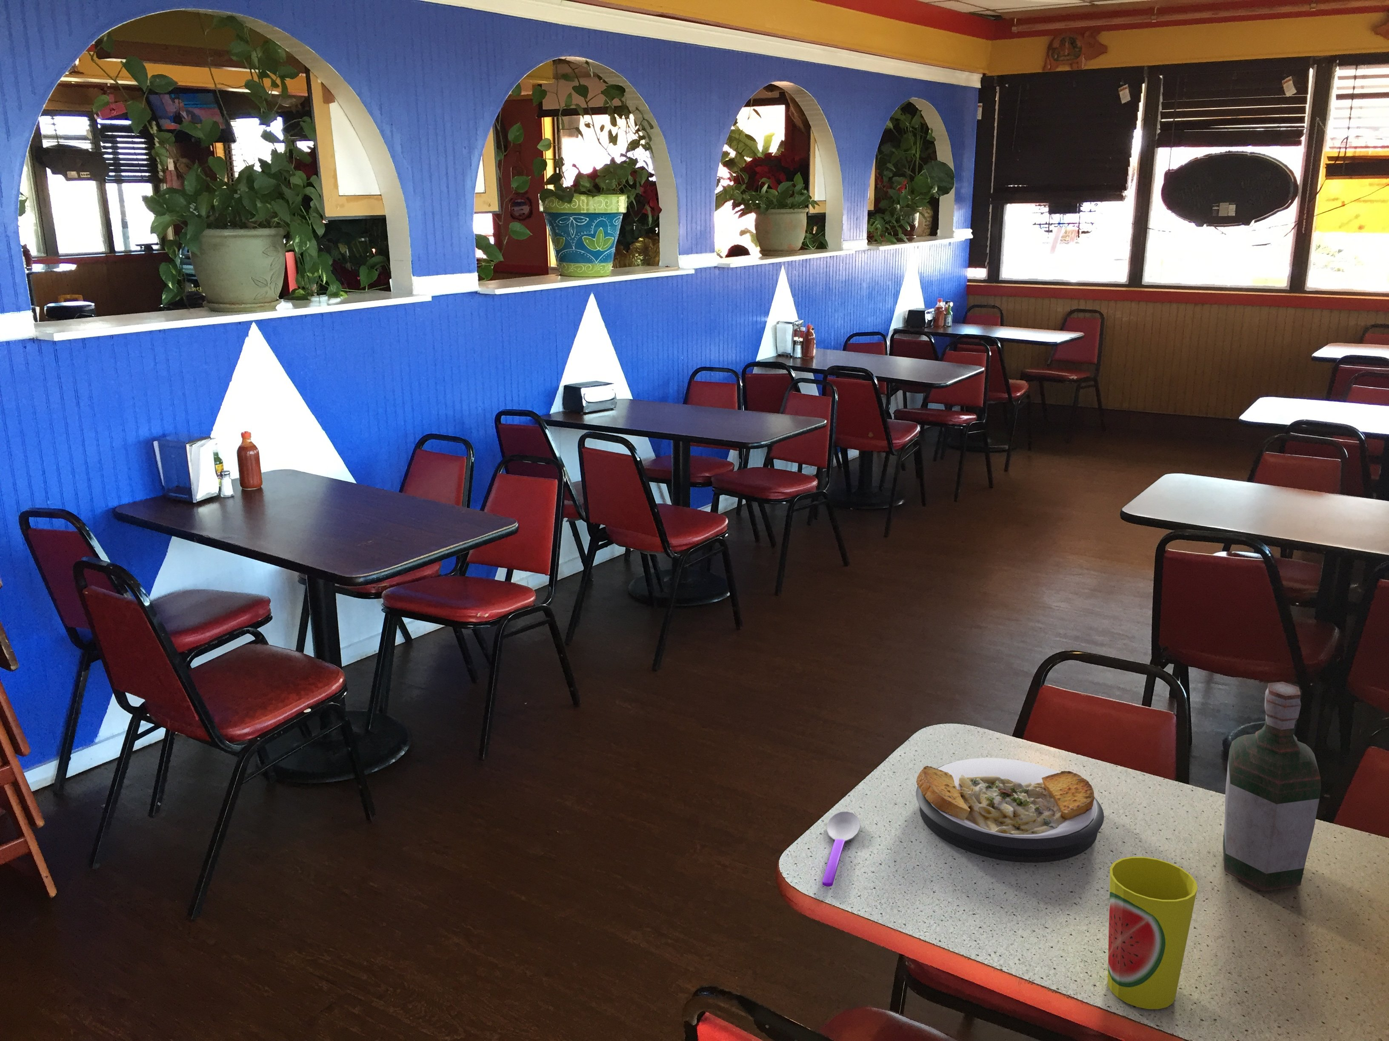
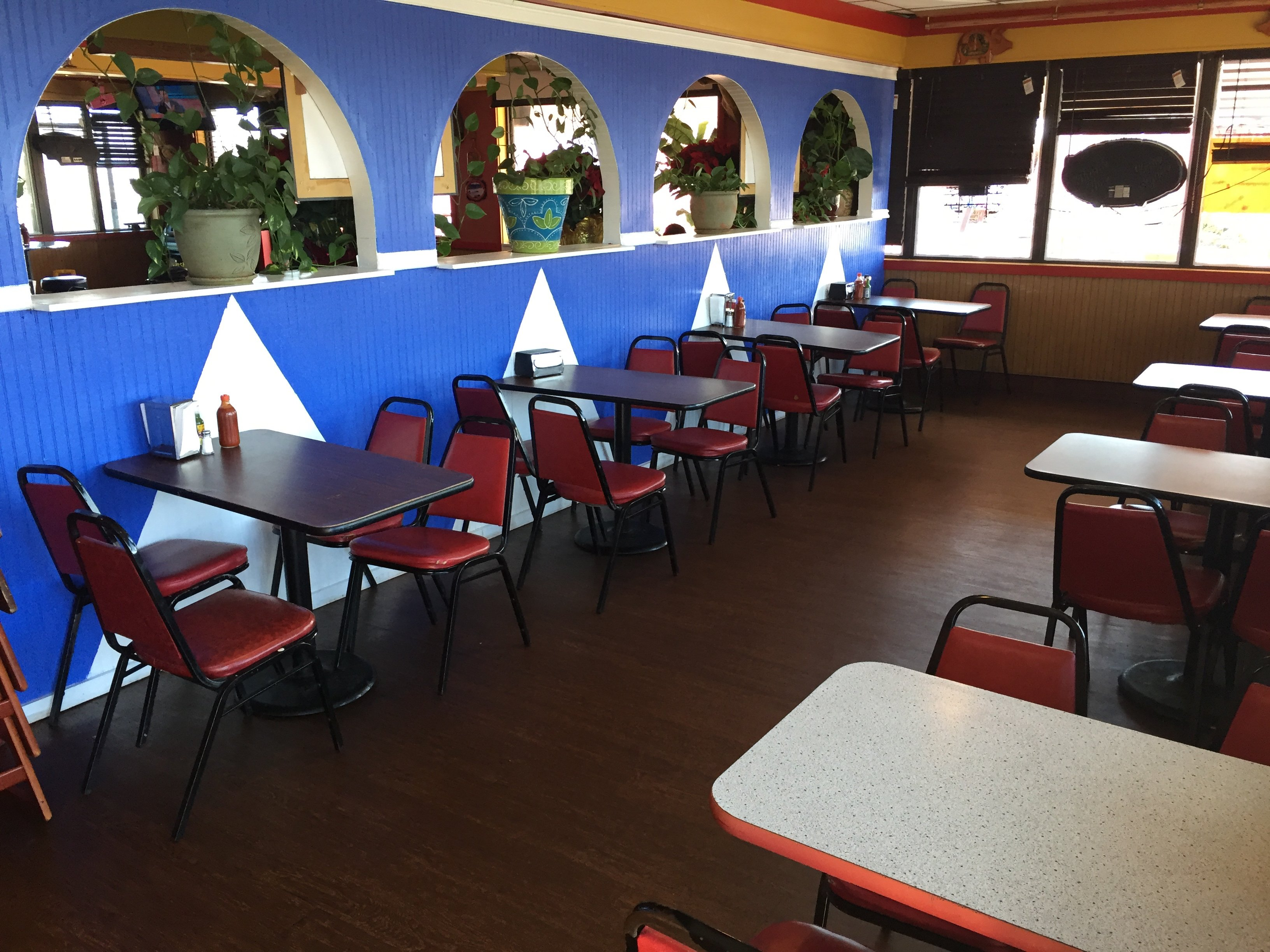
- spoon [822,811,861,887]
- plate [915,758,1105,863]
- bottle [1222,681,1321,891]
- cup [1107,856,1198,1009]
